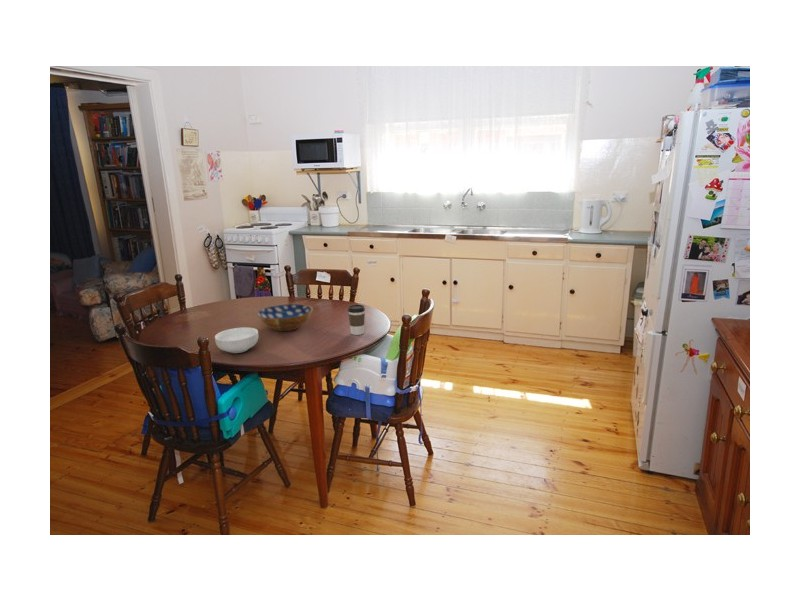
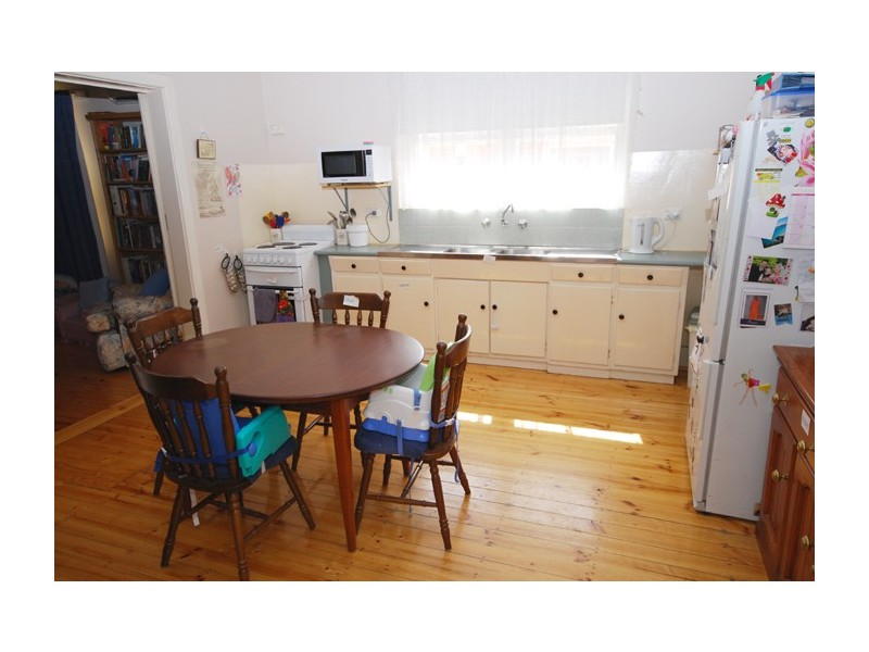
- bowl [256,303,314,332]
- cereal bowl [214,326,259,354]
- coffee cup [347,304,366,336]
